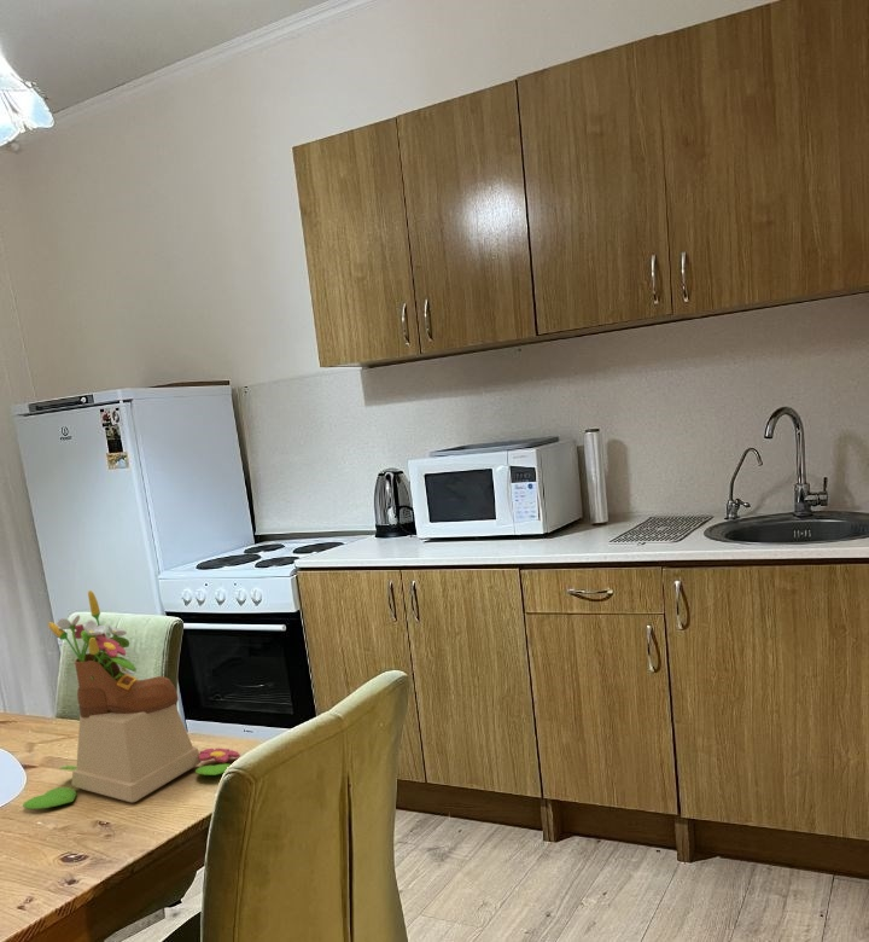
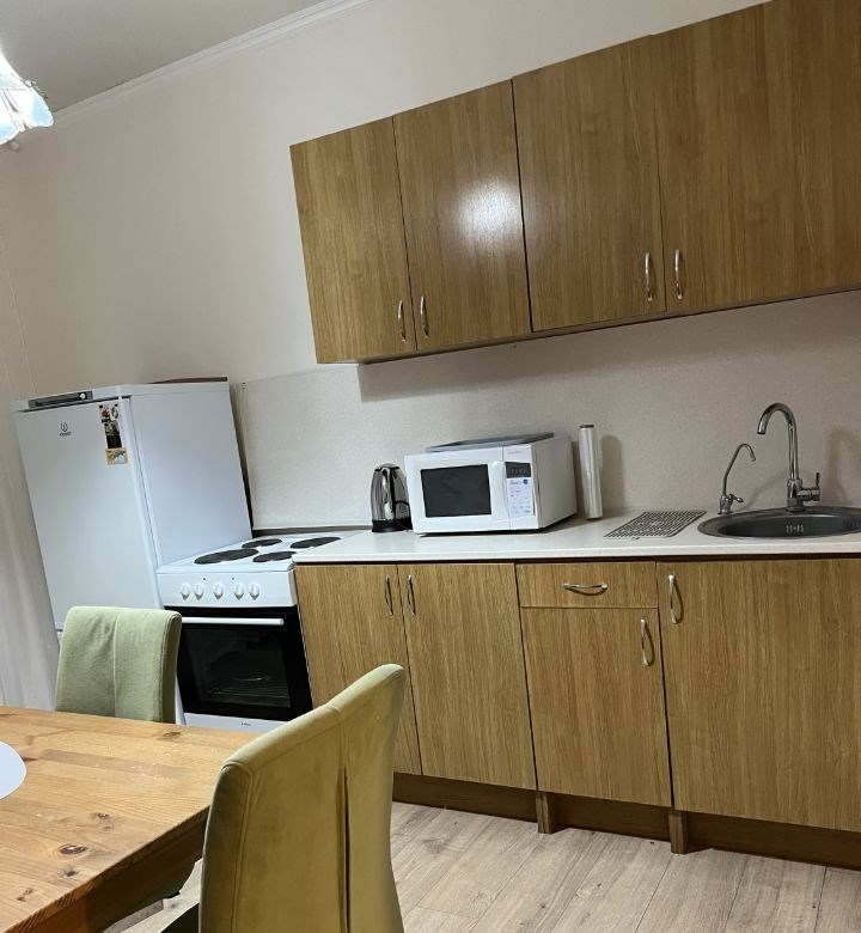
- flower pot [22,589,241,810]
